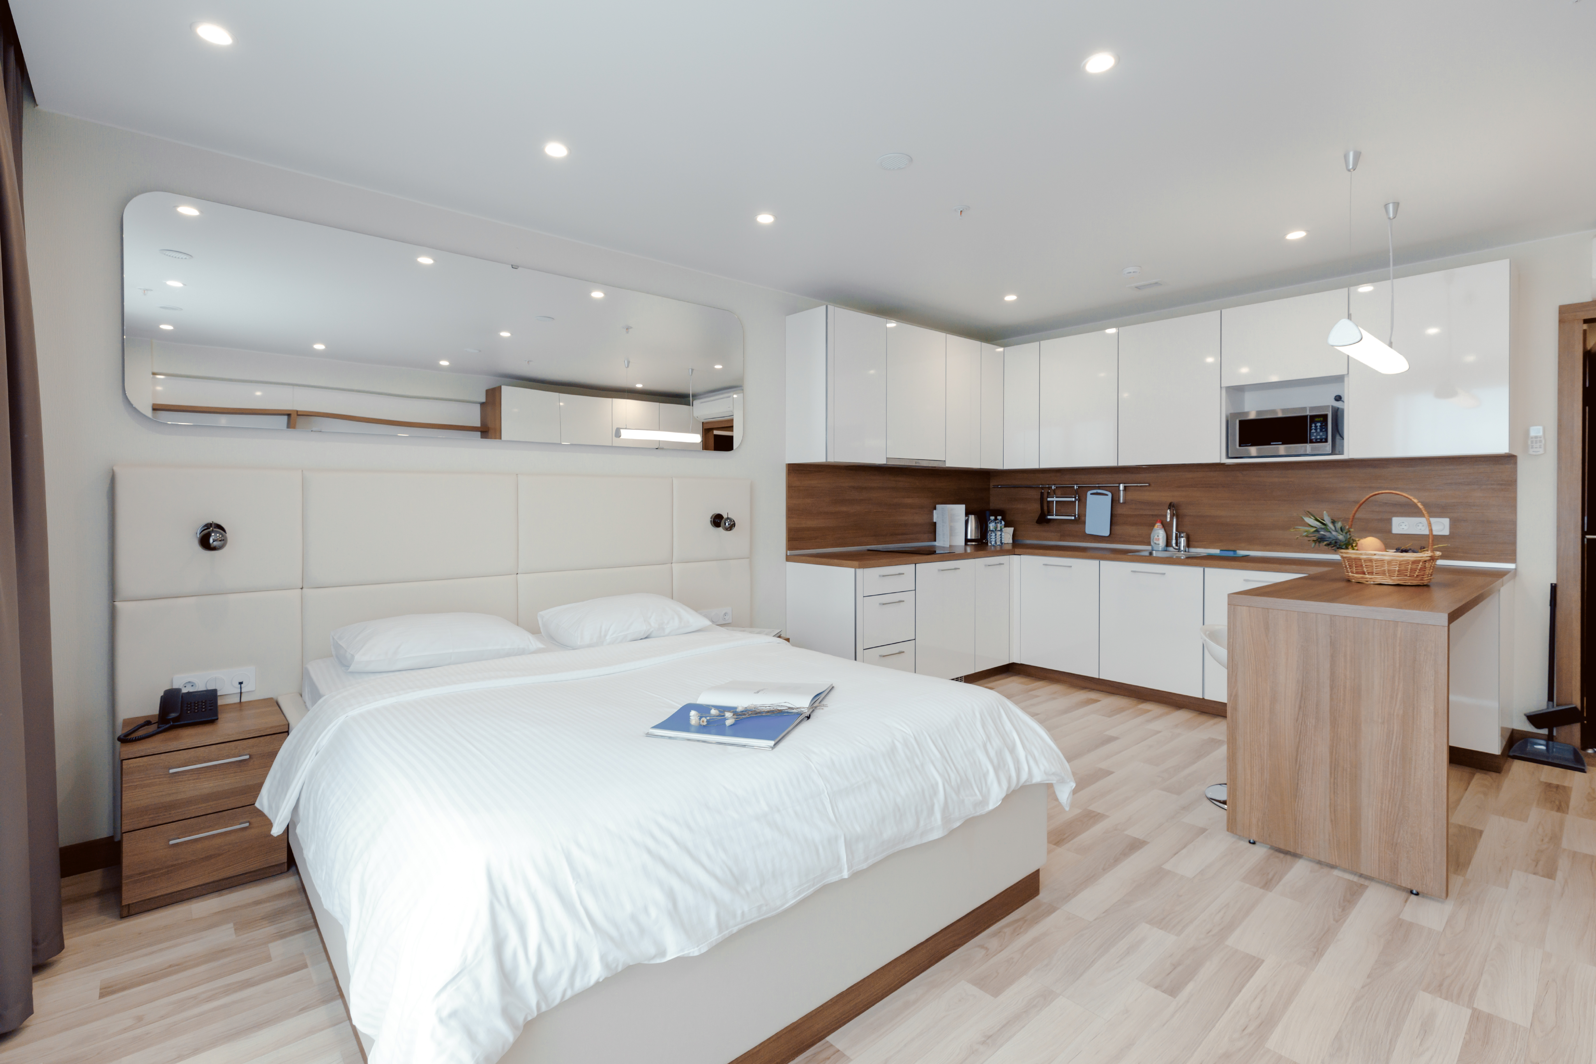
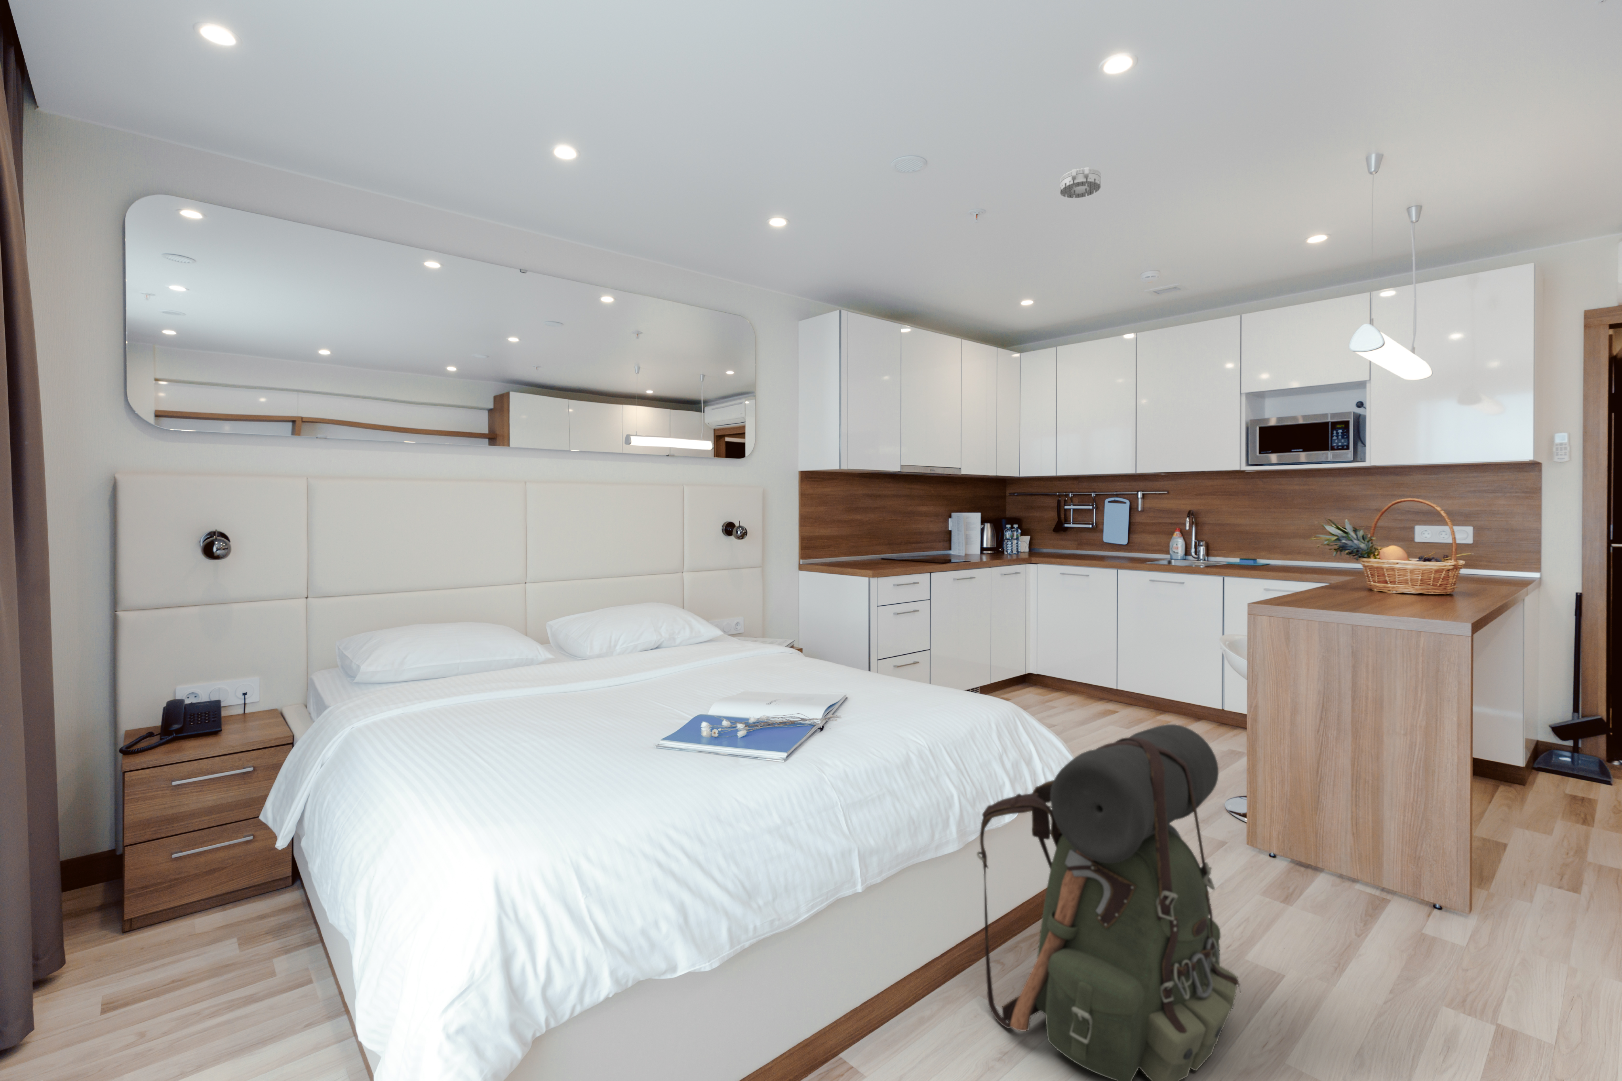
+ backpack [976,724,1241,1081]
+ smoke detector [1060,166,1102,199]
